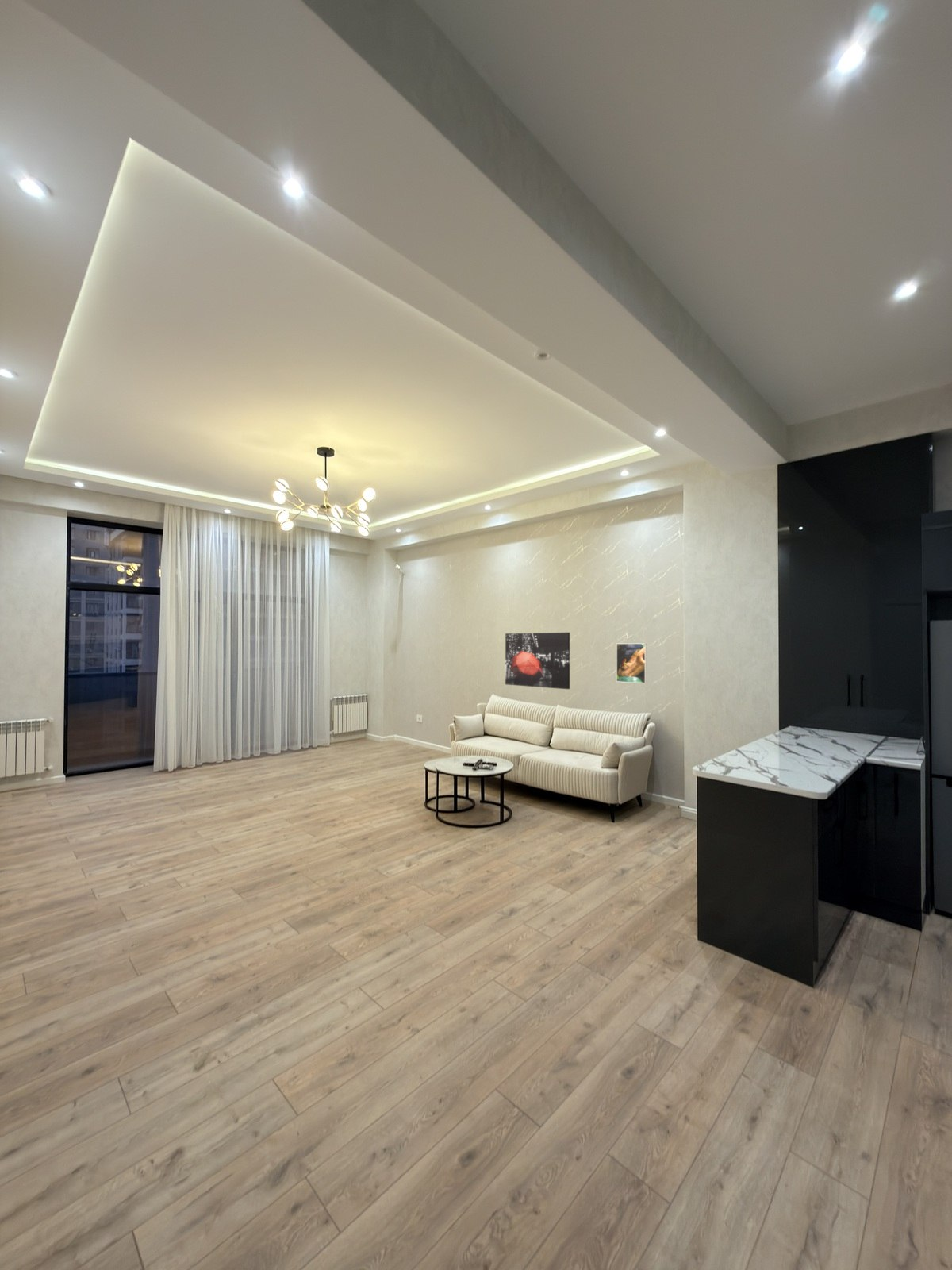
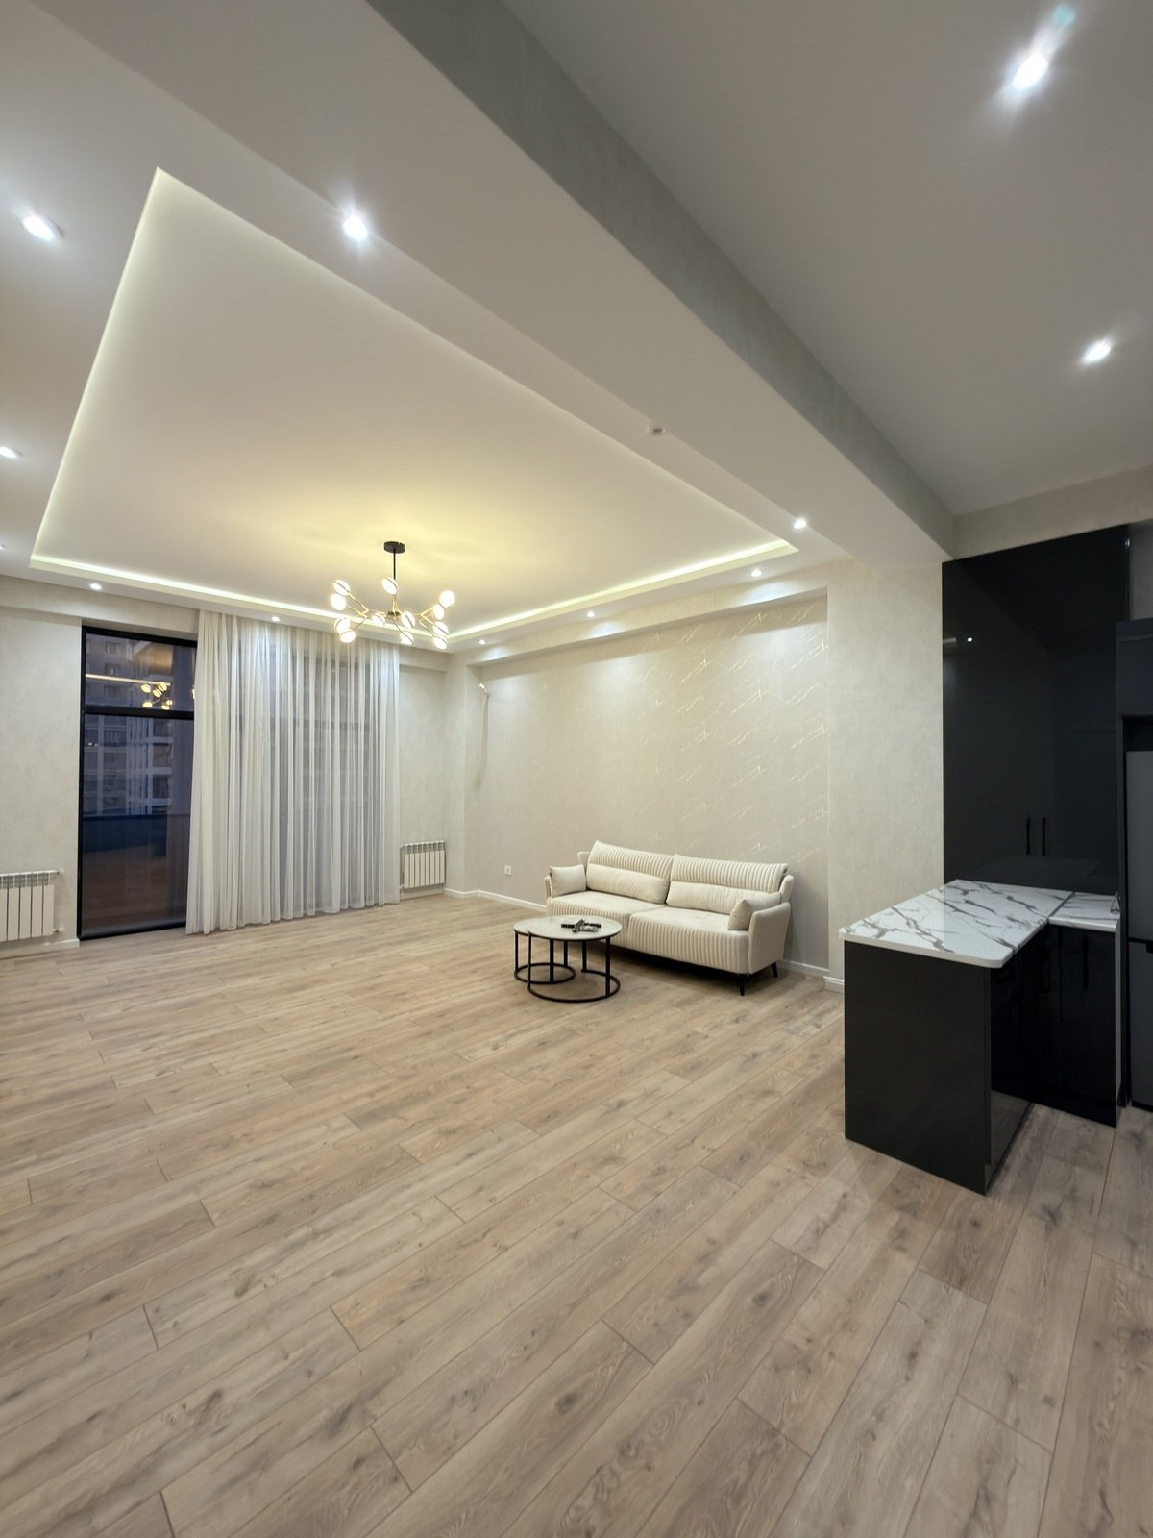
- wall art [505,632,570,690]
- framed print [616,643,647,684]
